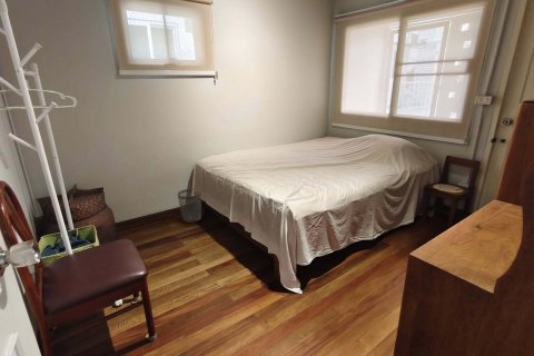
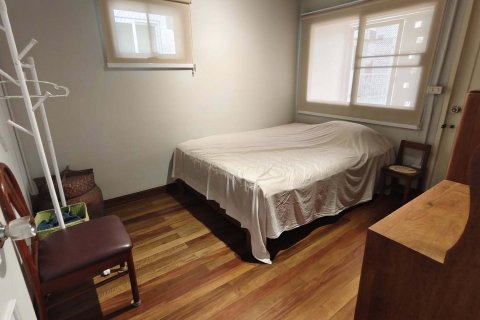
- wastebasket [177,188,202,224]
